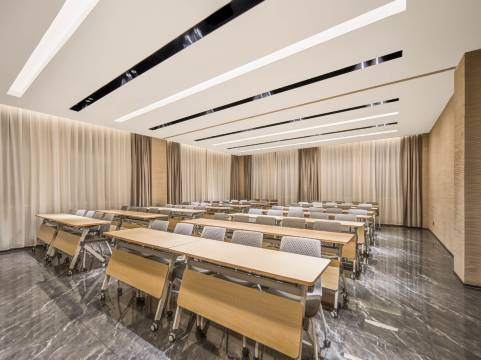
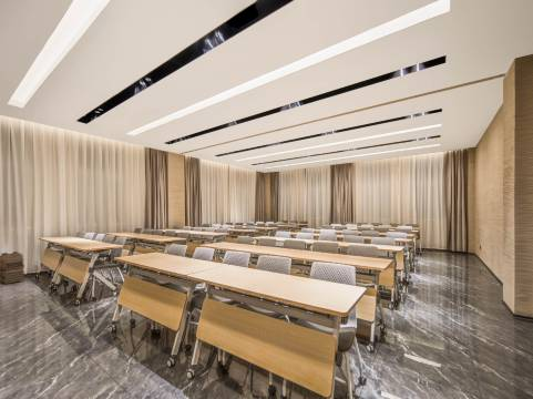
+ backpack [0,250,25,285]
